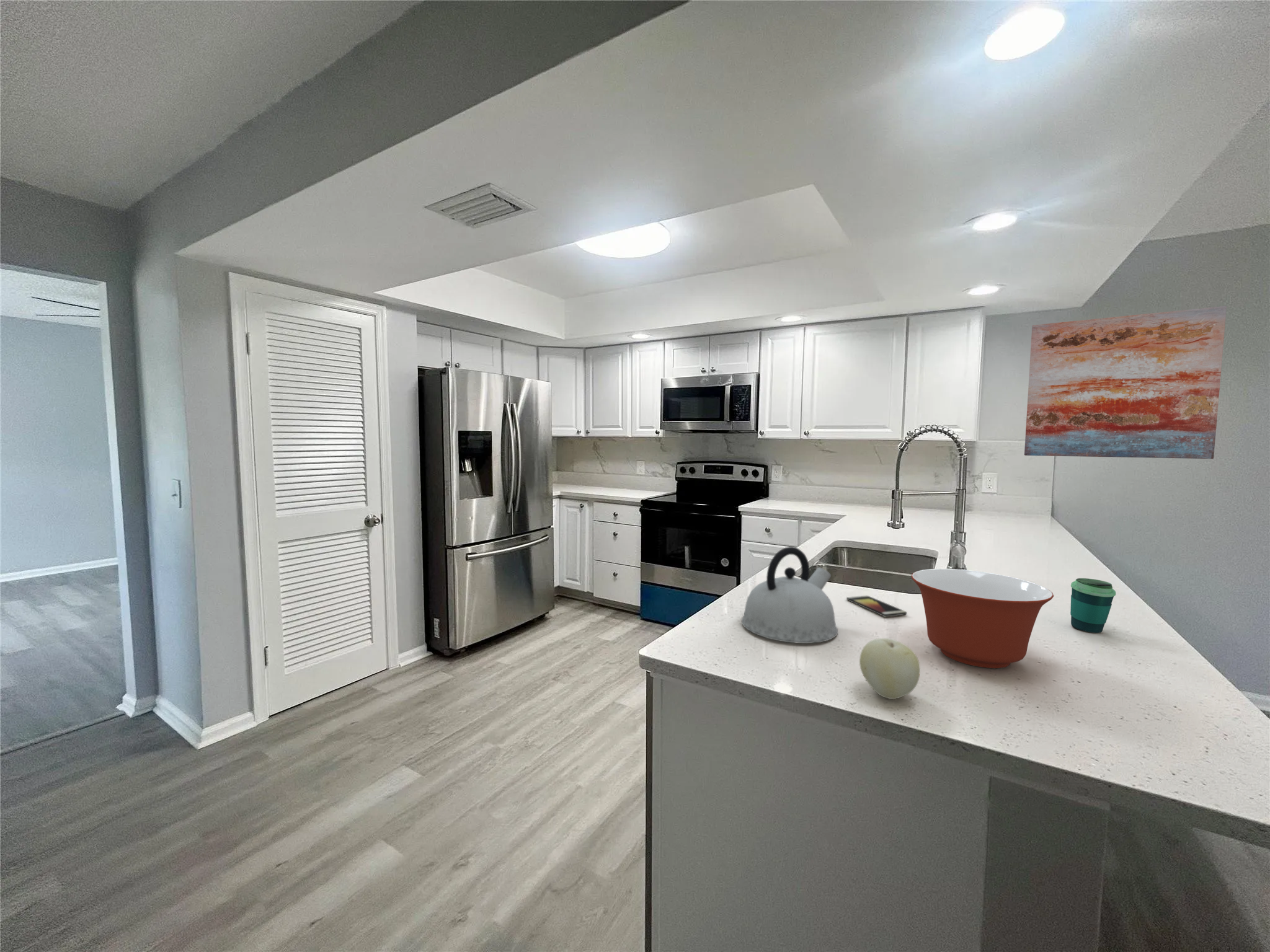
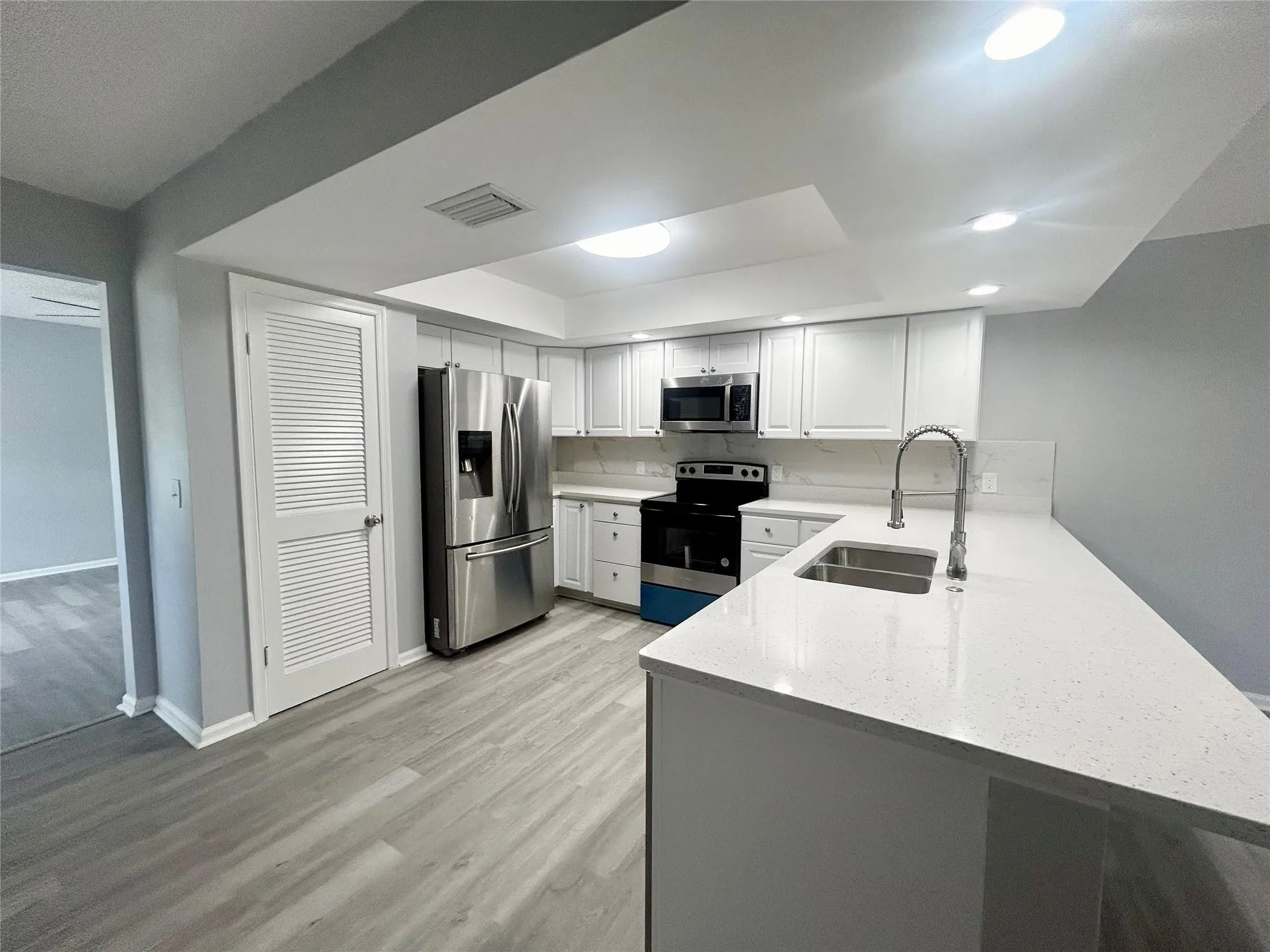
- mixing bowl [911,568,1054,669]
- wall art [1024,306,1227,459]
- kettle [741,546,838,644]
- fruit [859,638,921,700]
- smartphone [846,595,908,617]
- cup [1070,578,1116,633]
